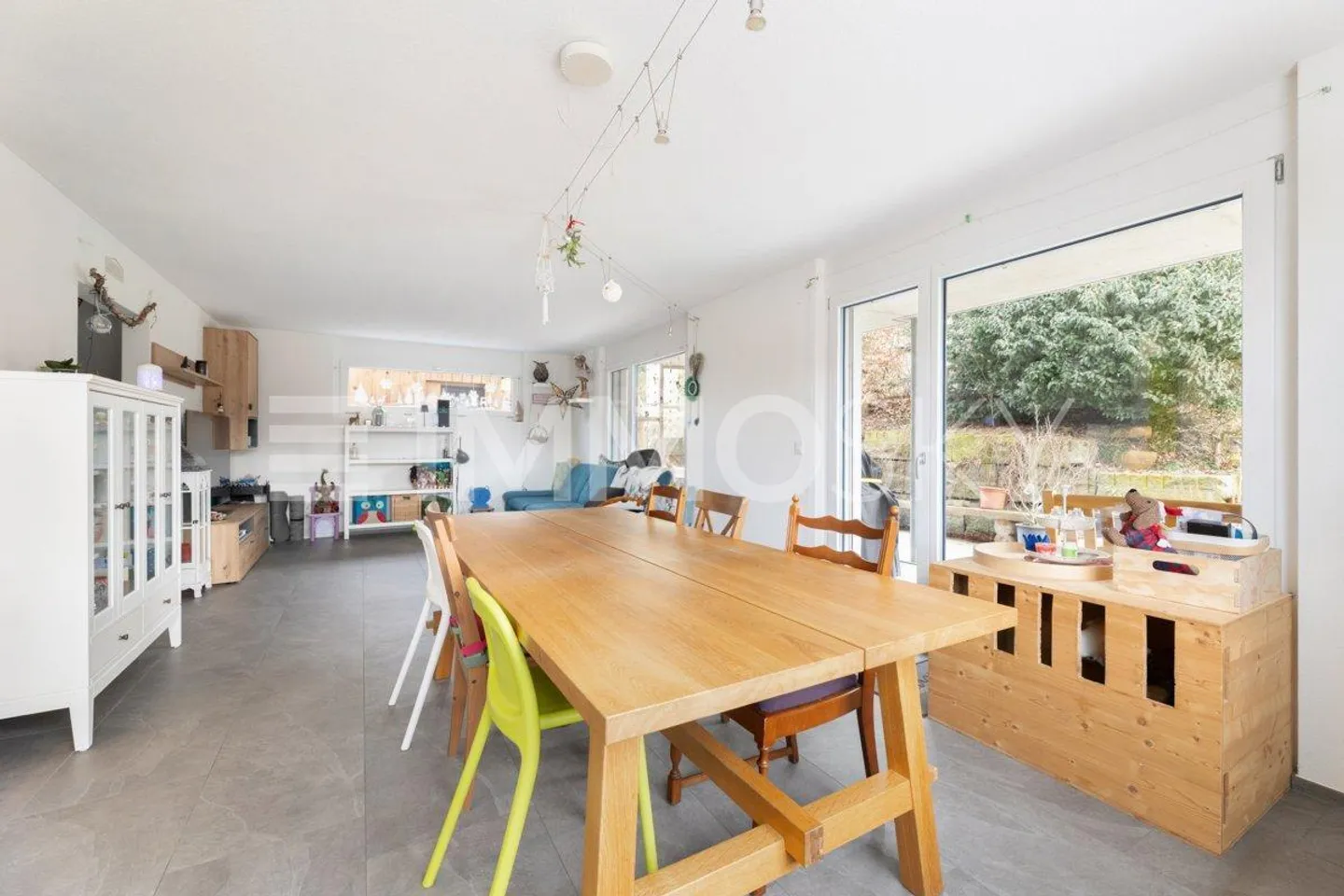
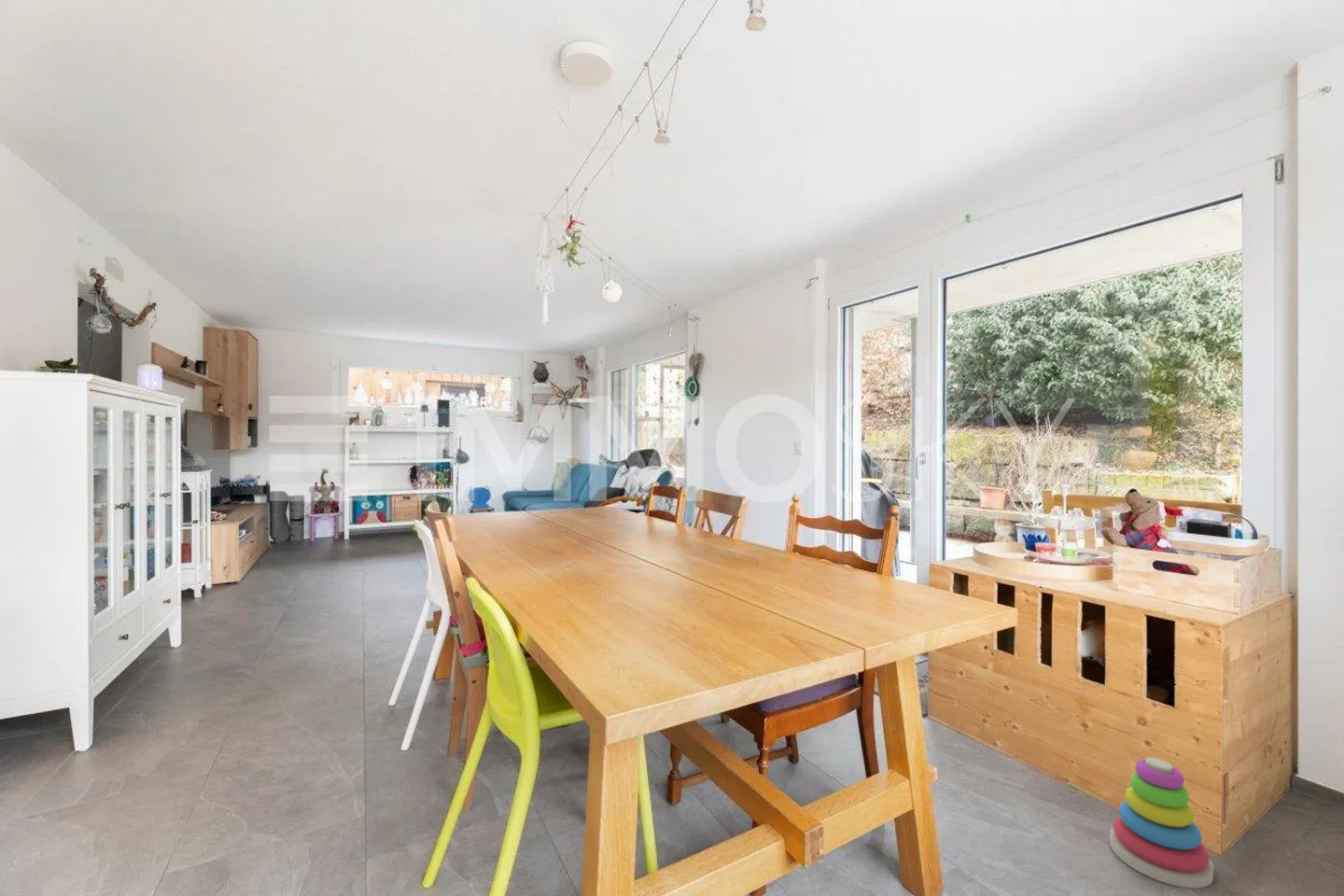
+ stacking toy [1109,756,1214,889]
